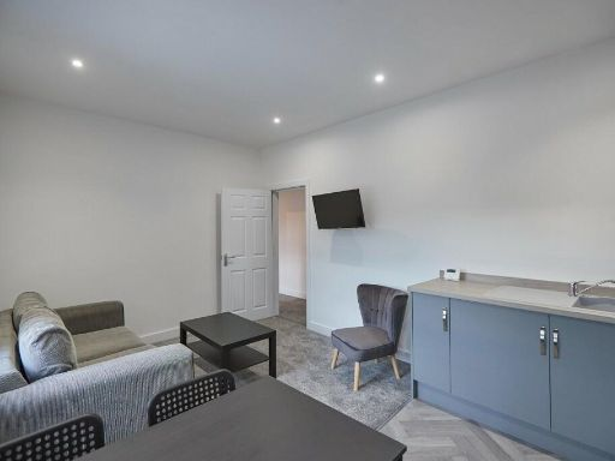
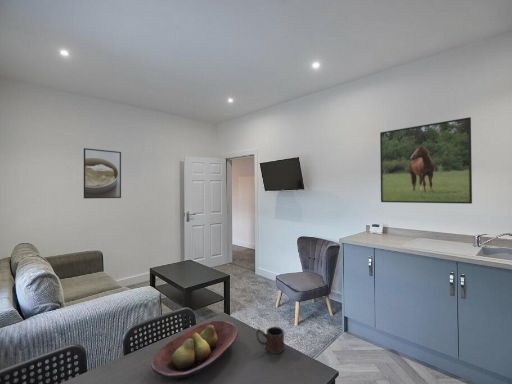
+ fruit bowl [150,319,239,382]
+ mug [255,326,286,355]
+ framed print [379,116,473,205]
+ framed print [83,147,122,200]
